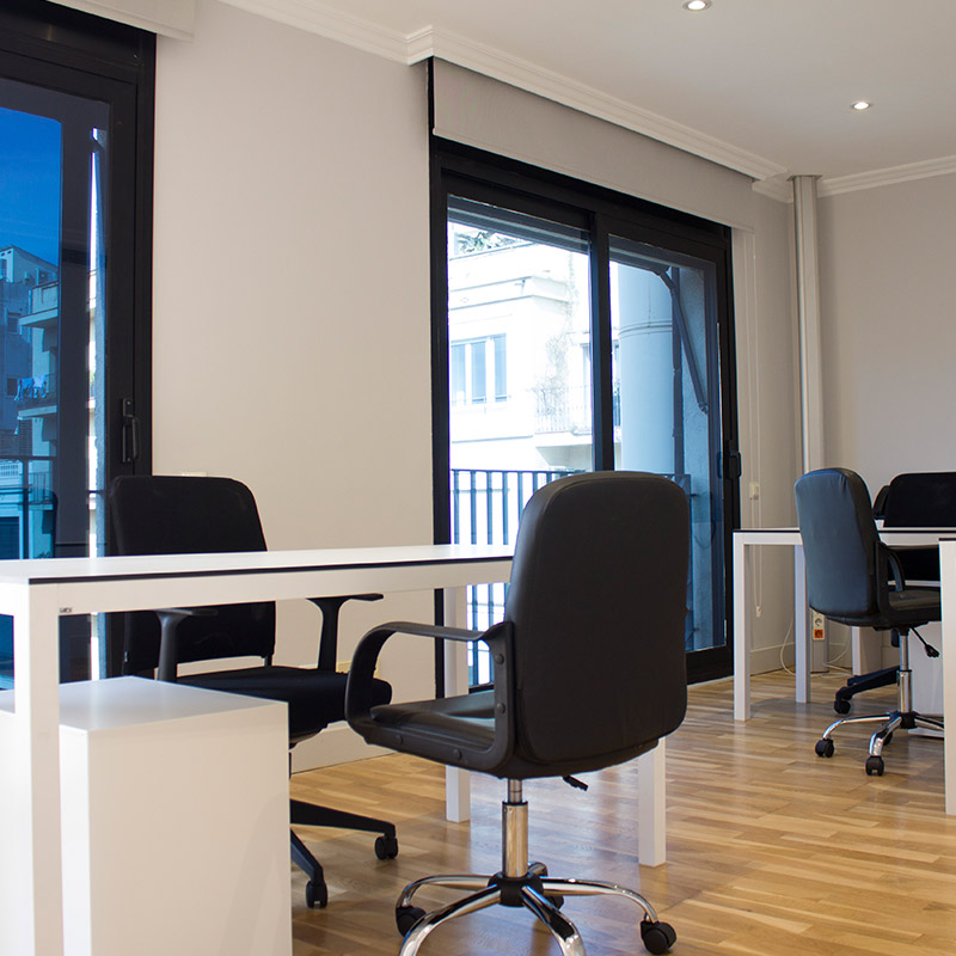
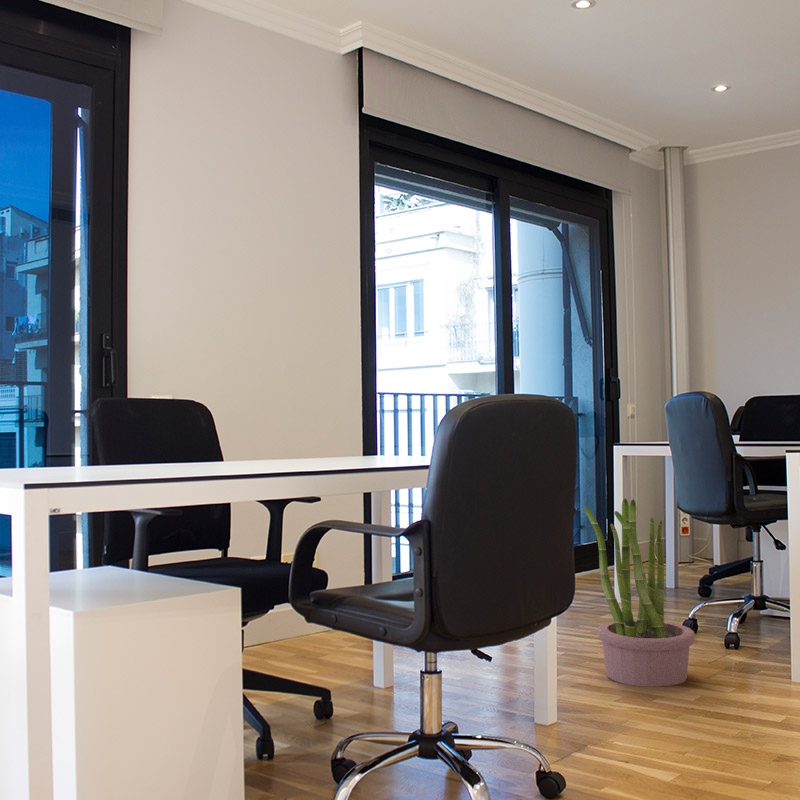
+ potted plant [583,497,696,688]
